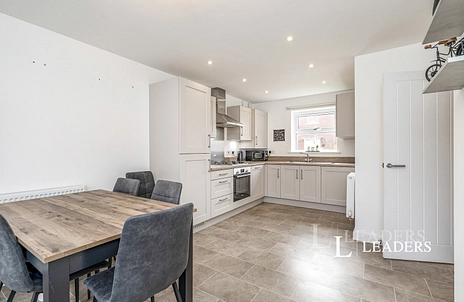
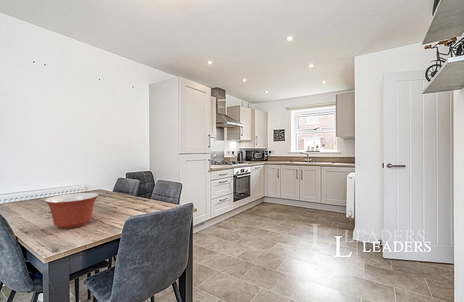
+ mixing bowl [43,192,100,230]
